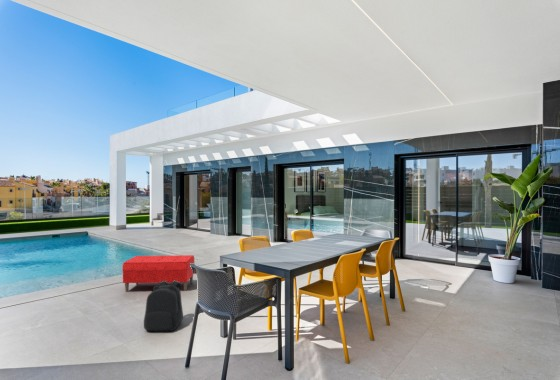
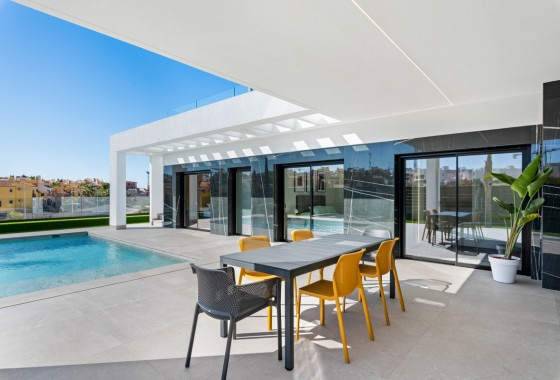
- bench [122,254,195,293]
- backpack [143,280,184,332]
